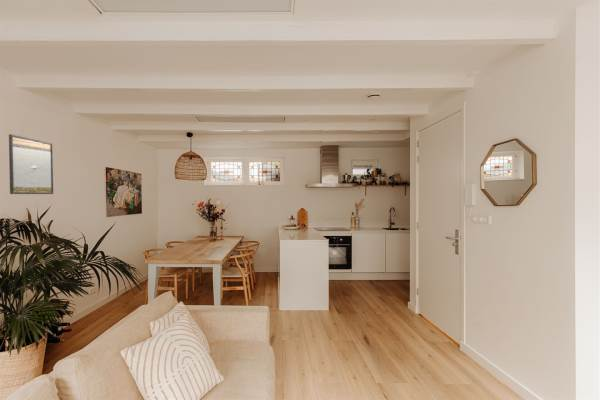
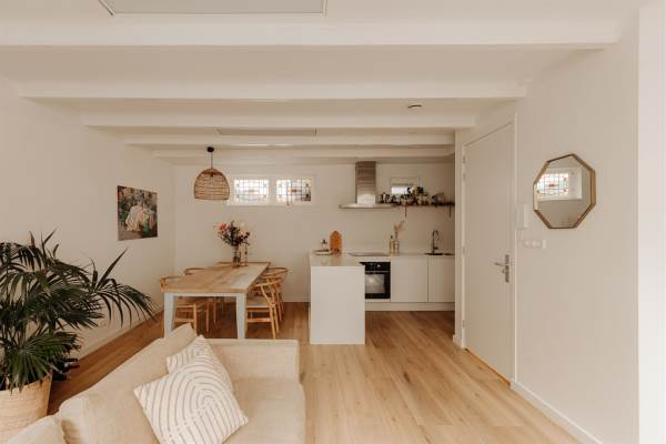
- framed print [8,133,54,195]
